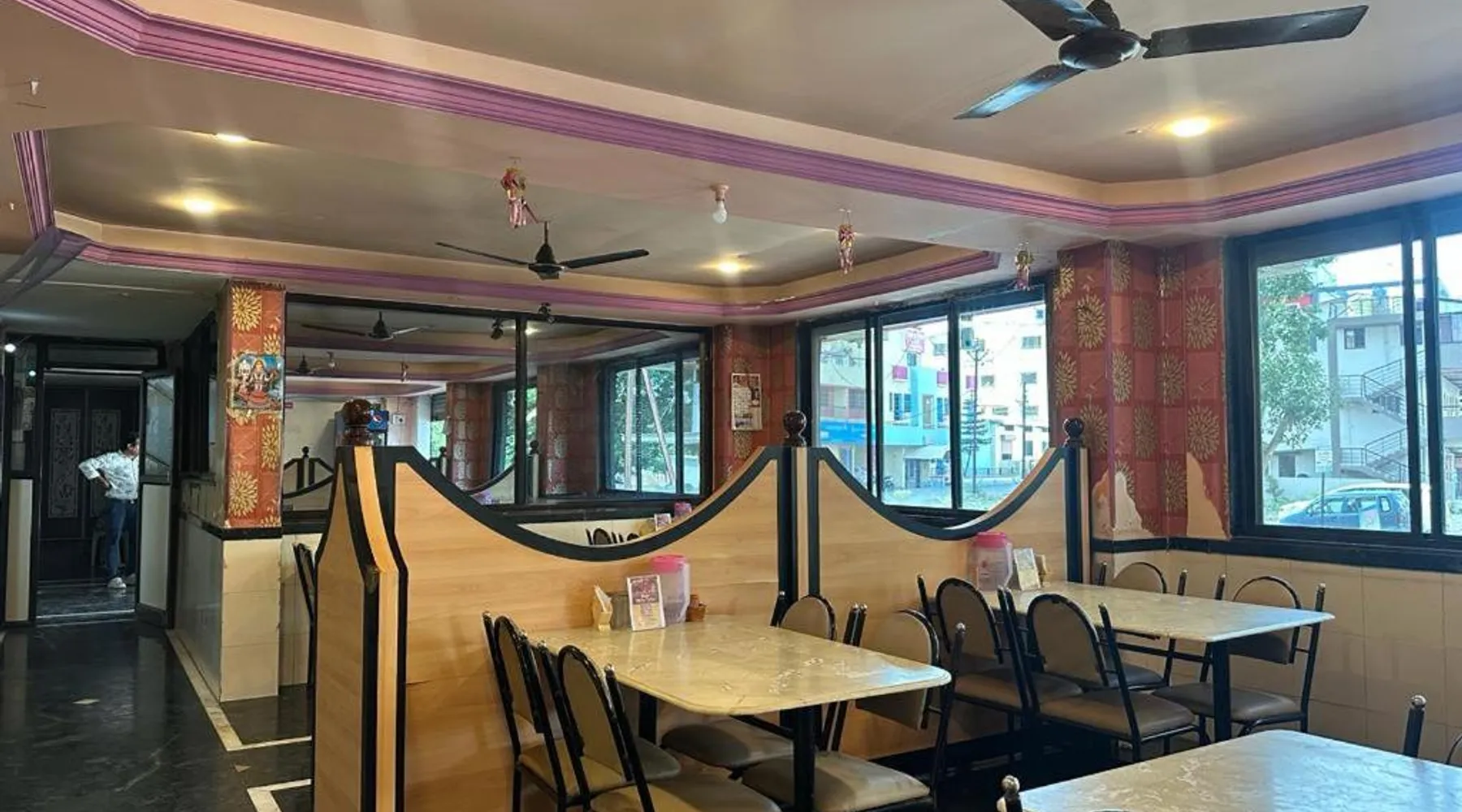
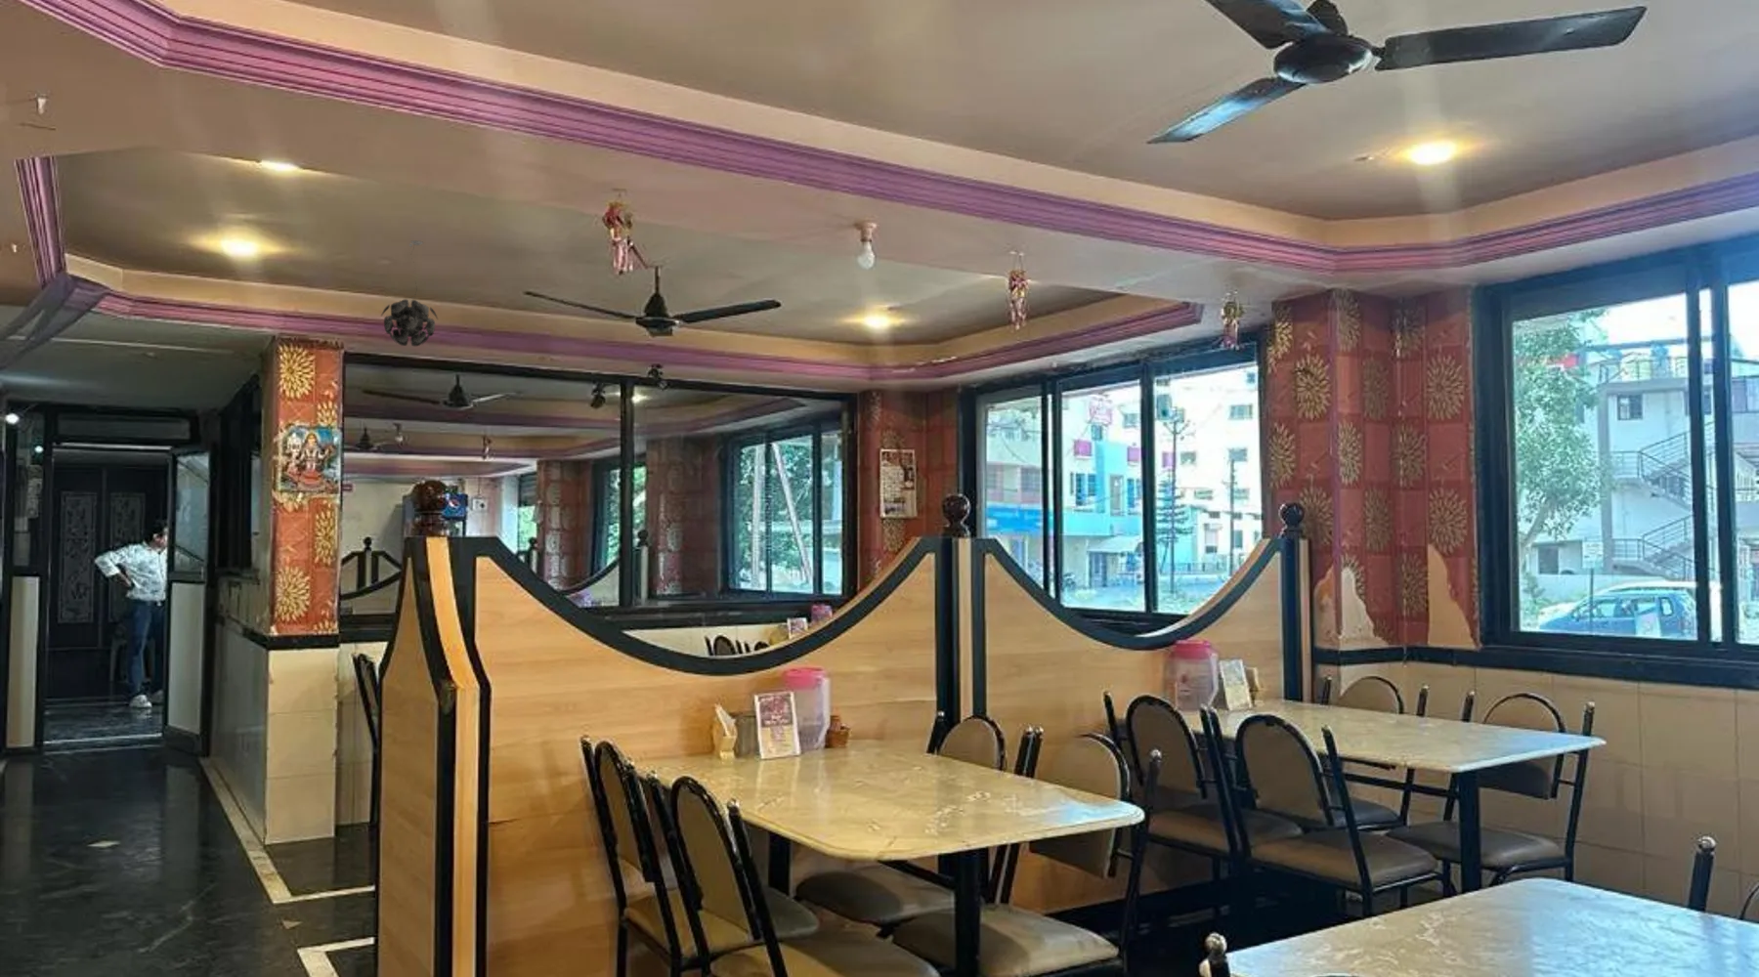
+ pendant light [380,239,439,347]
